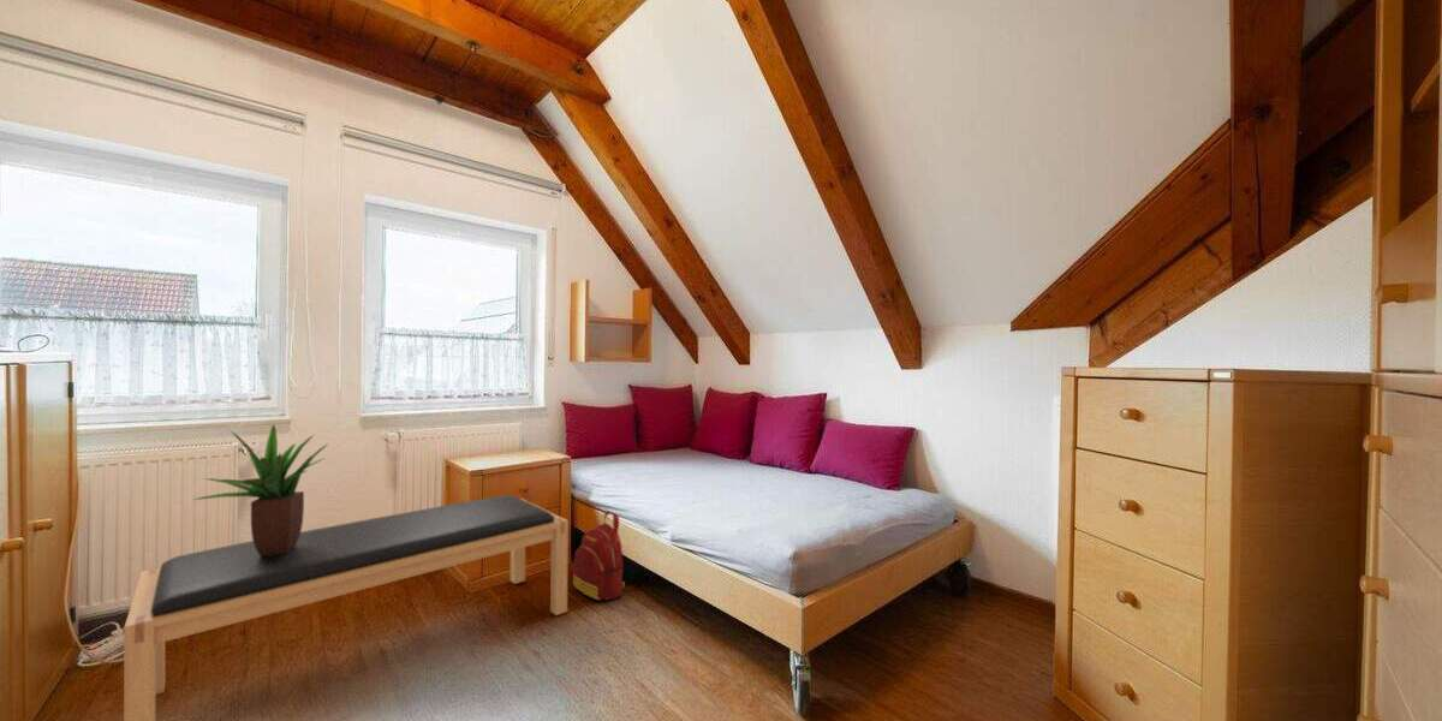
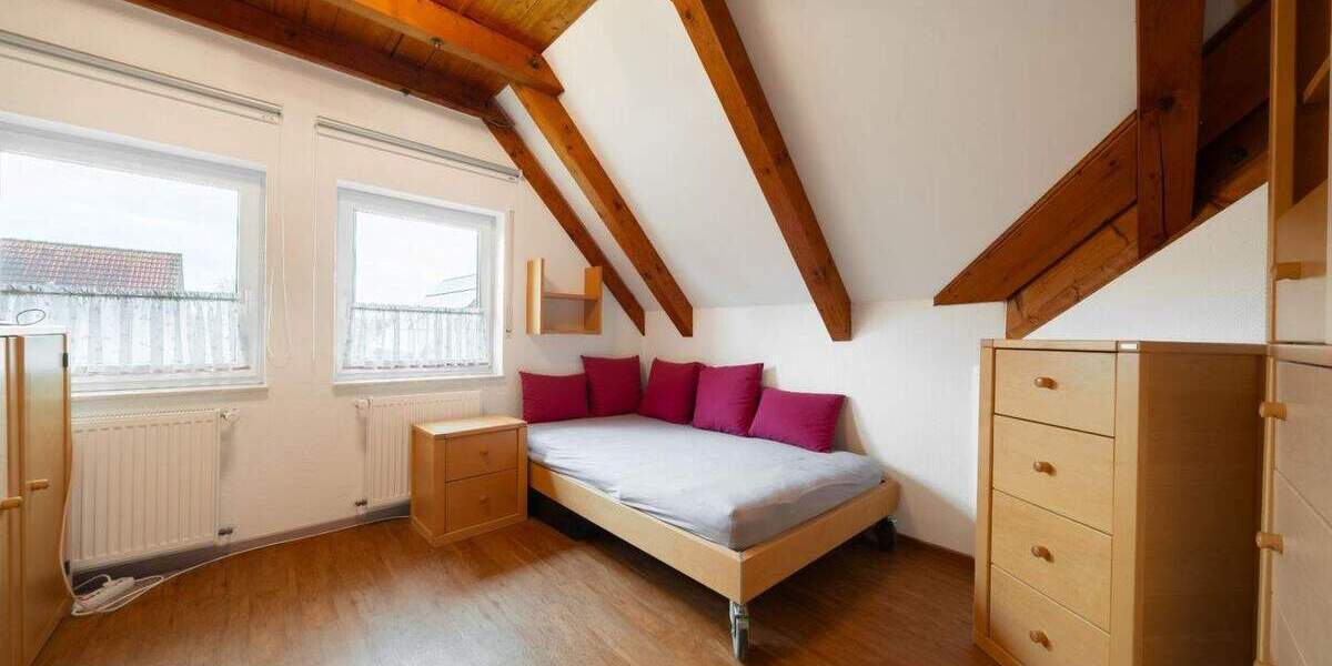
- bench [121,494,570,721]
- backpack [572,510,626,603]
- potted plant [192,423,329,556]
